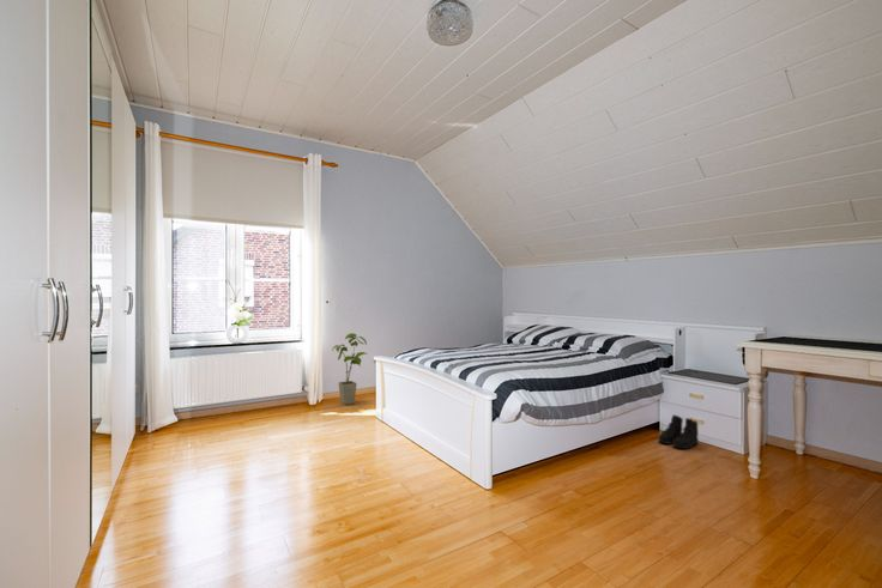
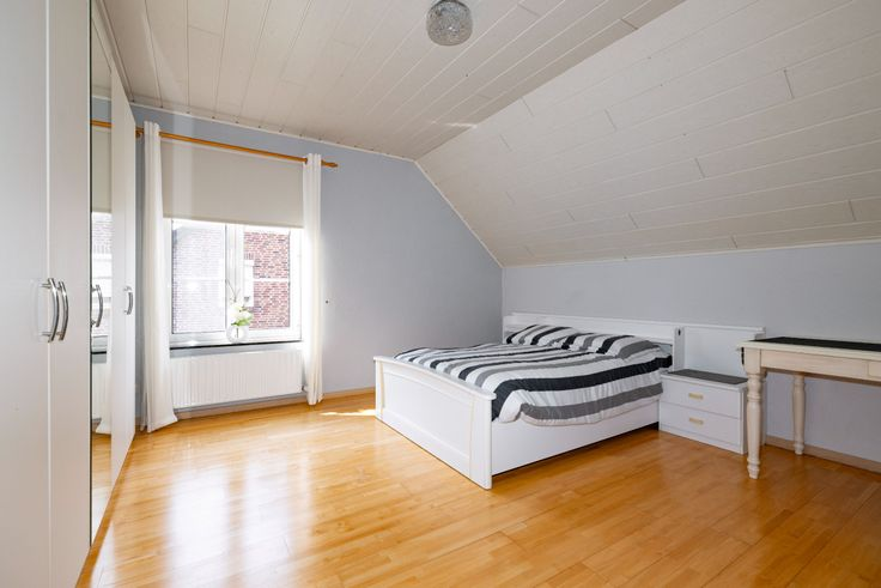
- boots [657,413,700,450]
- house plant [331,332,368,406]
